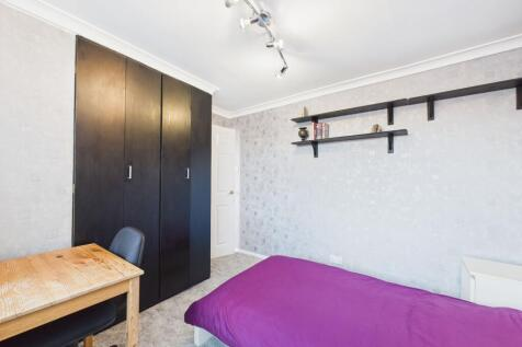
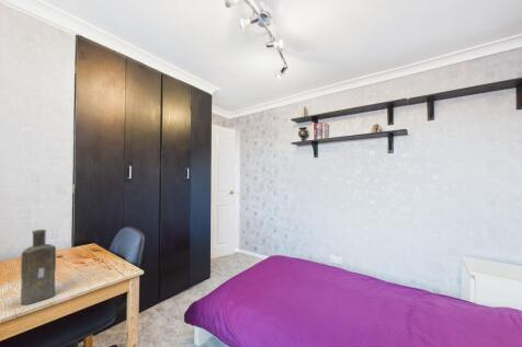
+ bottle [20,229,57,305]
